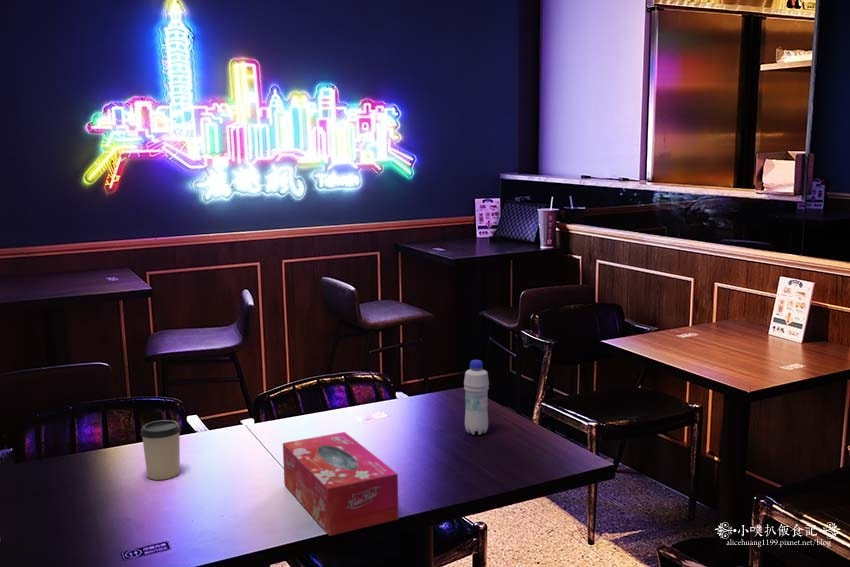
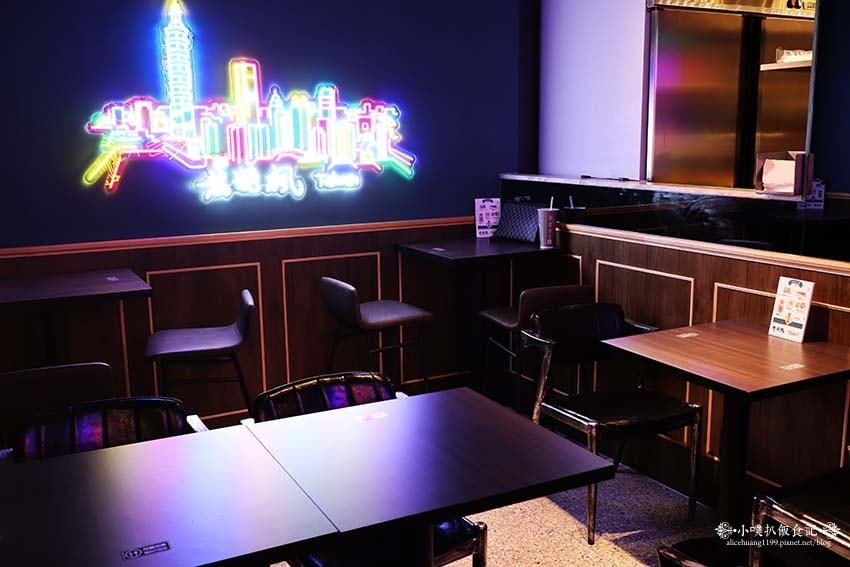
- bottle [463,359,490,436]
- cup [140,419,182,481]
- tissue box [282,431,399,537]
